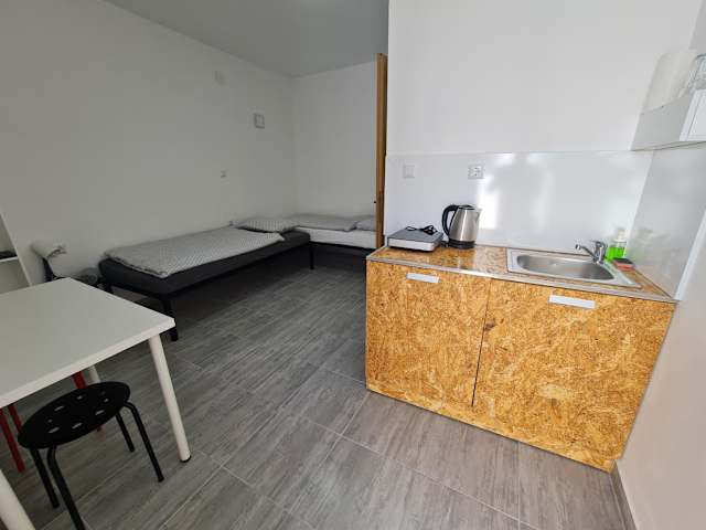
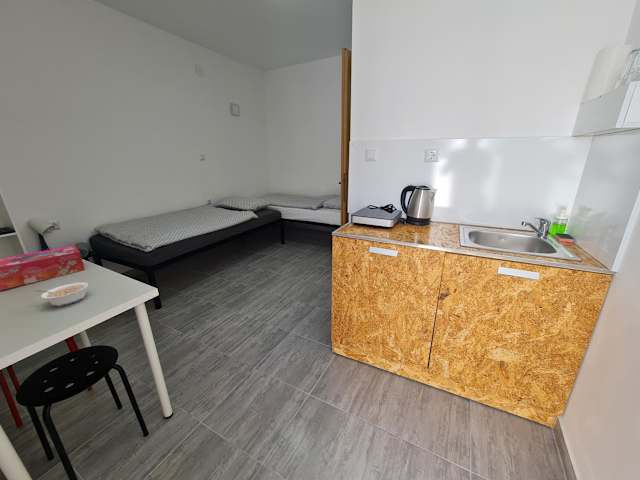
+ legume [34,281,89,307]
+ tissue box [0,244,86,291]
